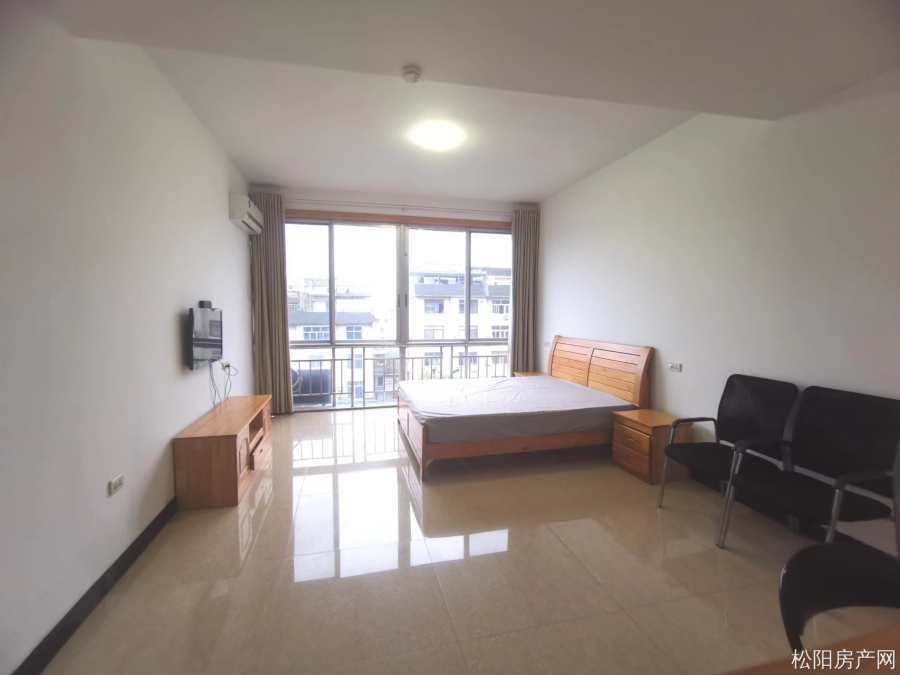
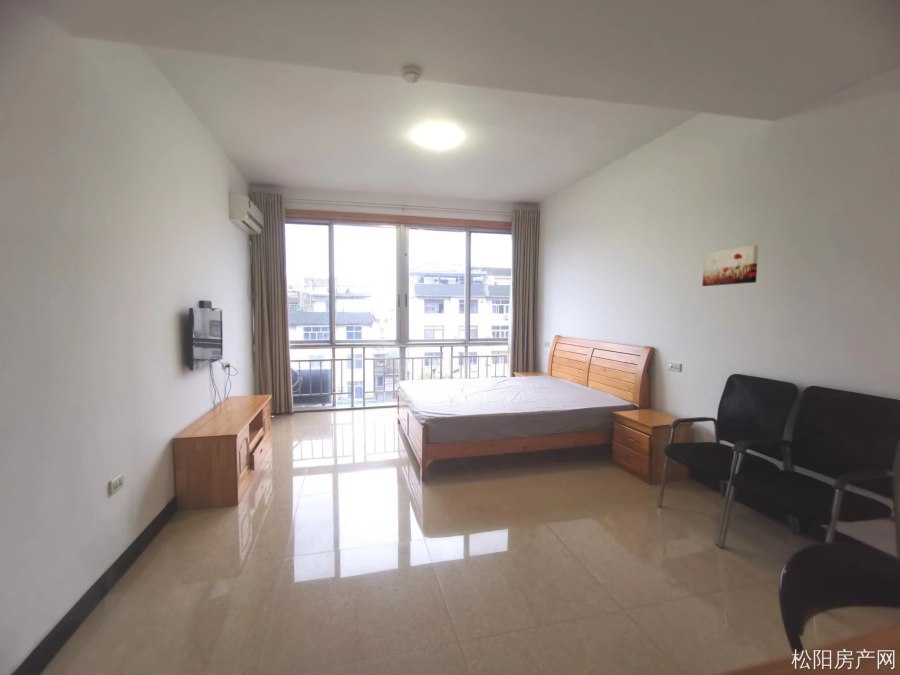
+ wall art [701,244,759,287]
